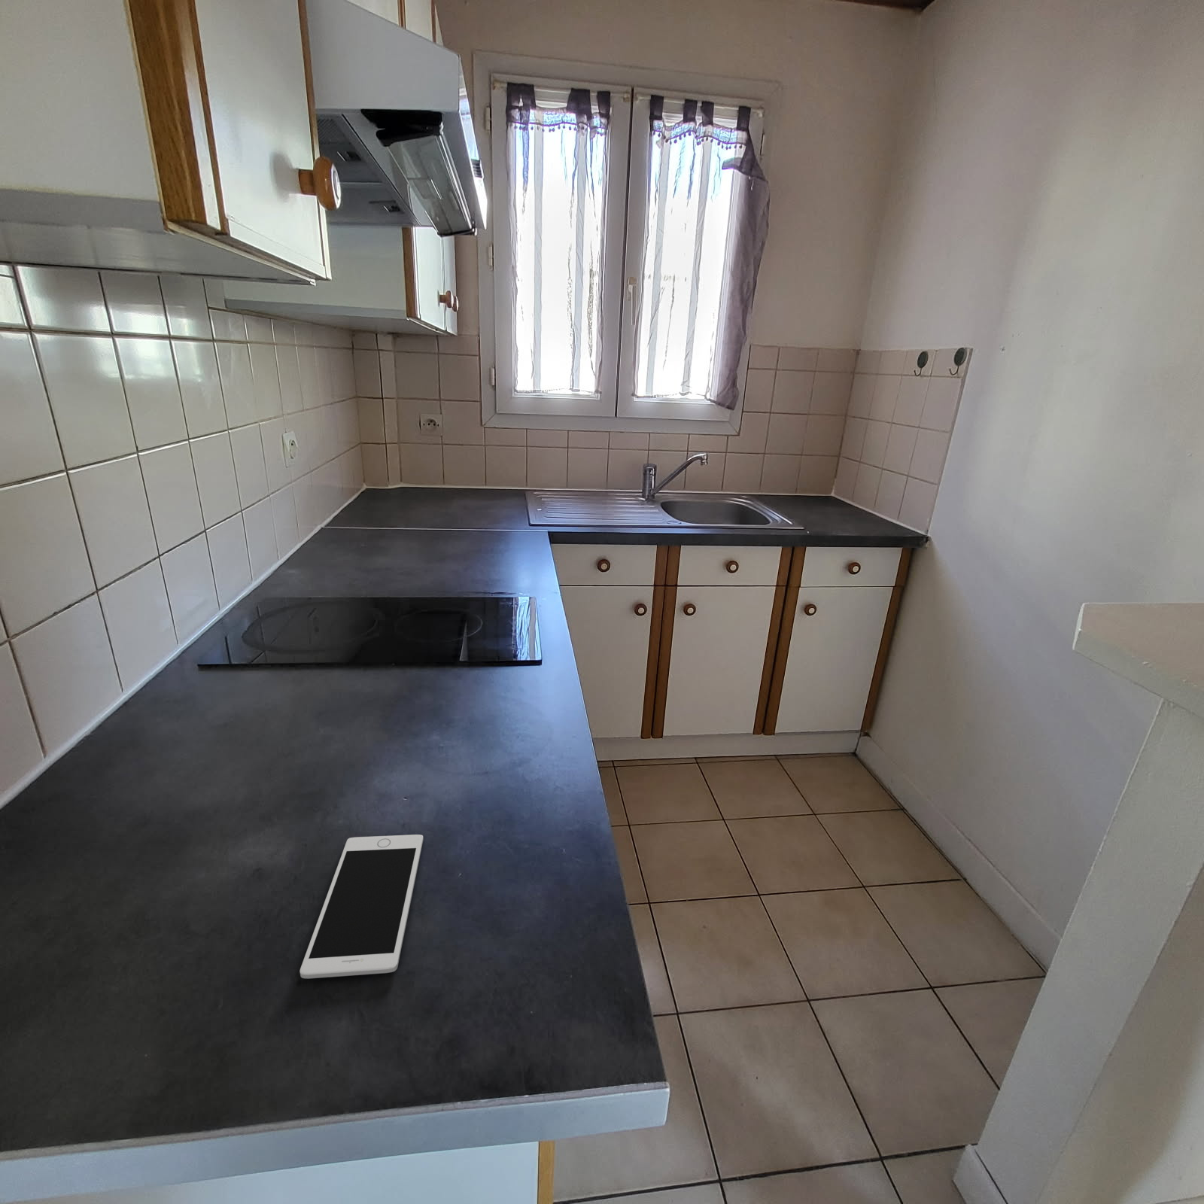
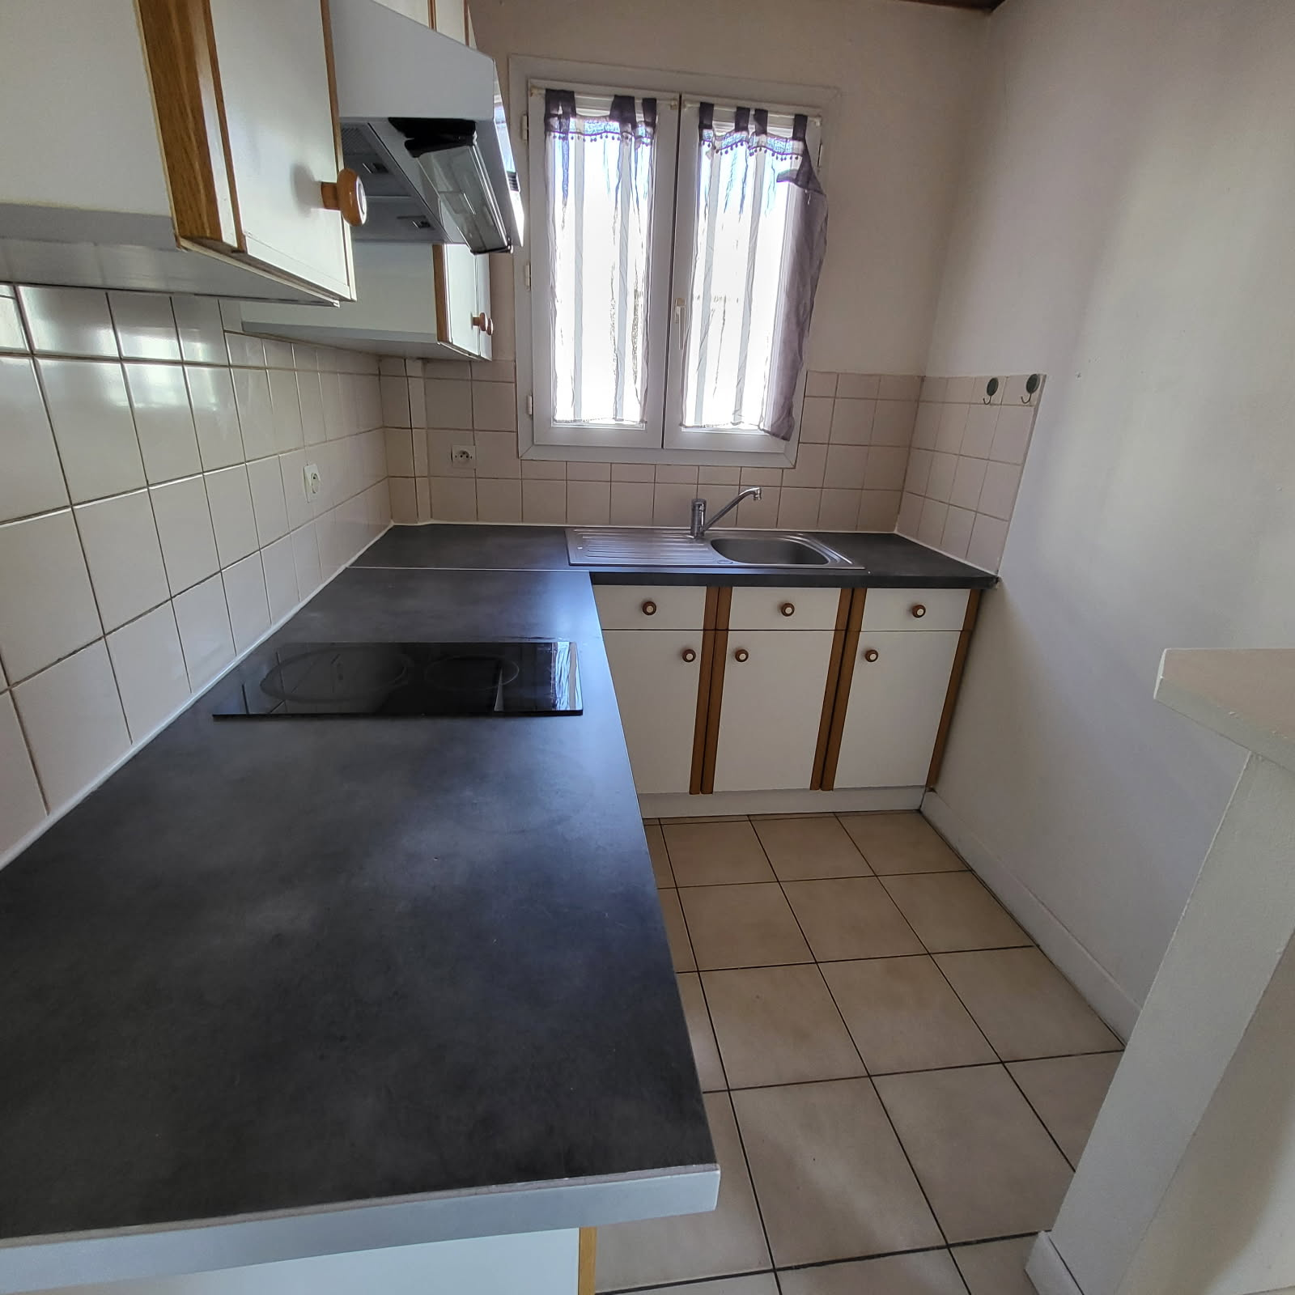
- cell phone [300,834,423,979]
